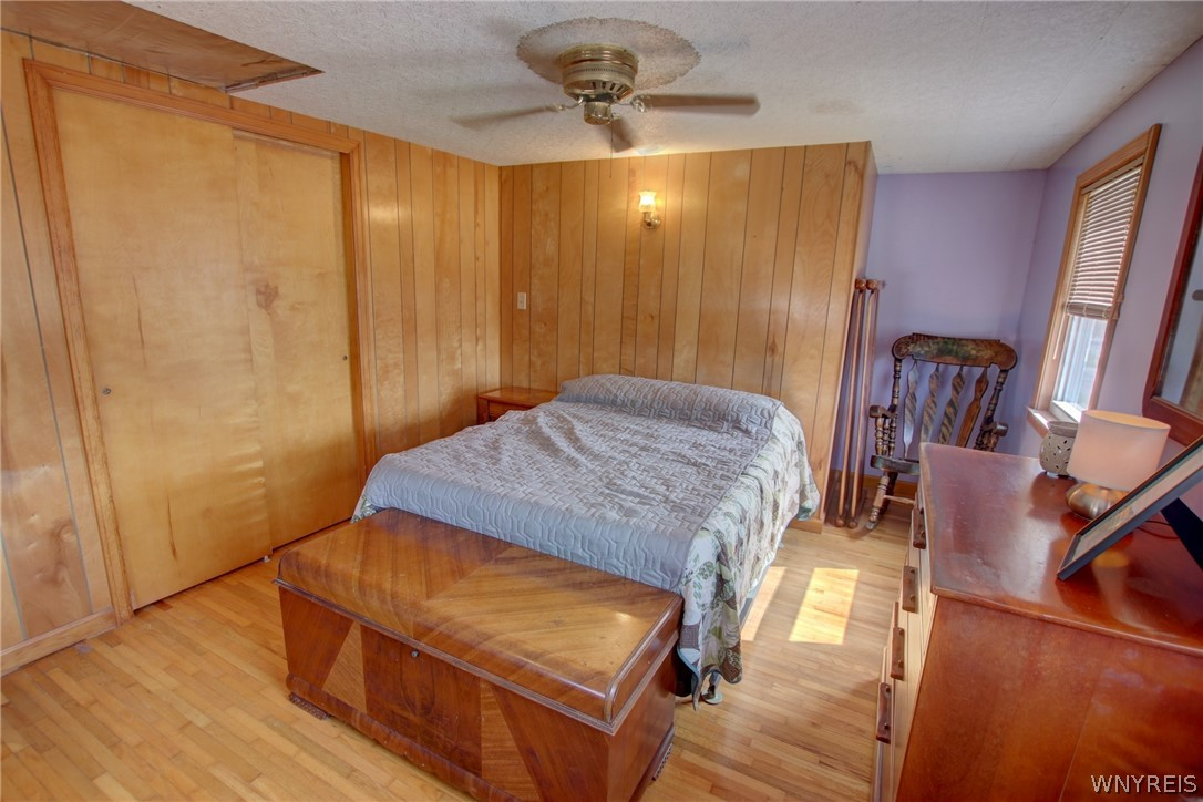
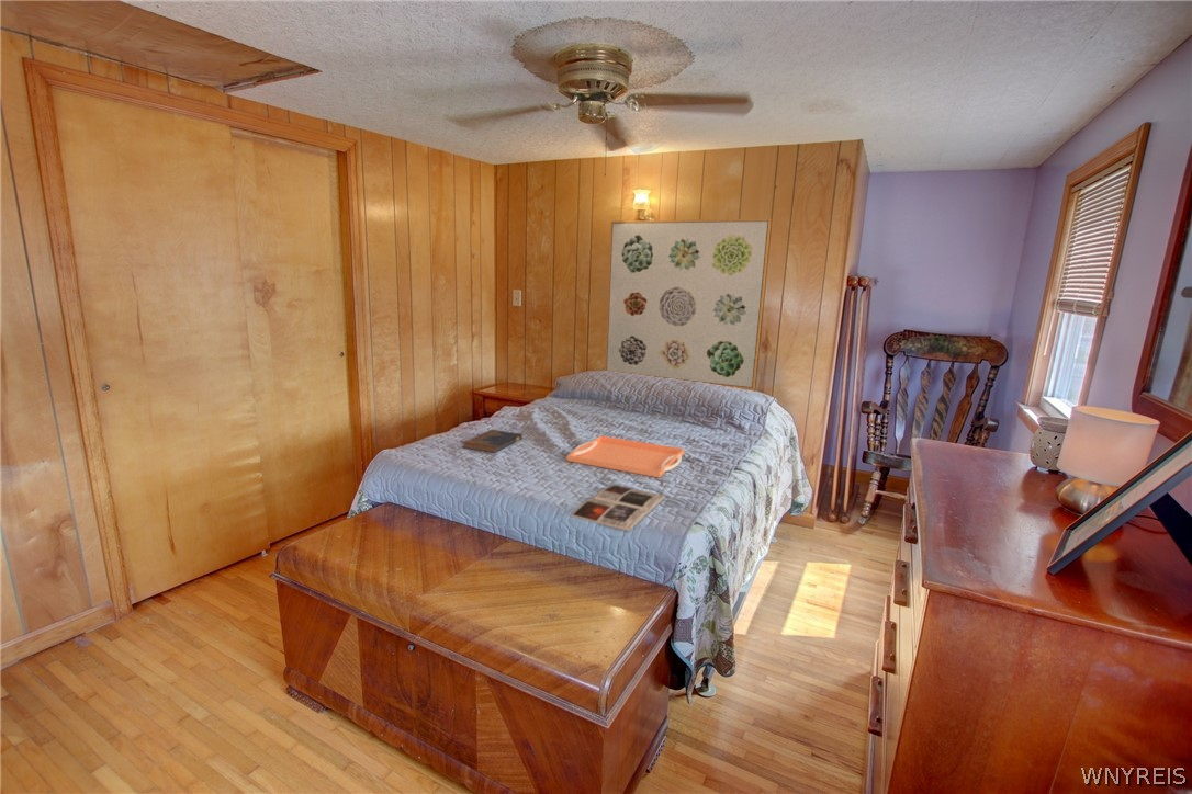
+ magazine [570,484,667,533]
+ serving tray [566,435,685,479]
+ wall art [604,218,772,390]
+ hardcover book [462,429,524,454]
